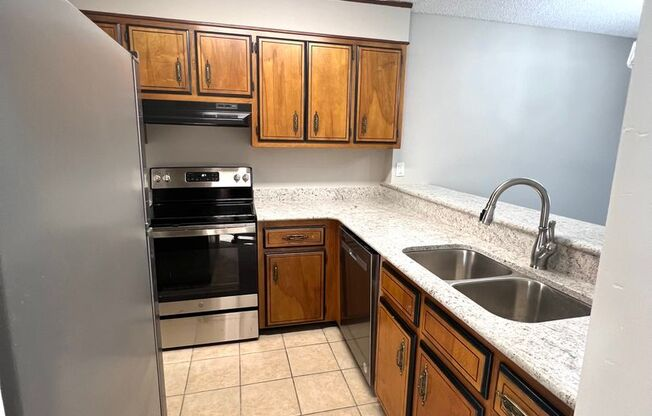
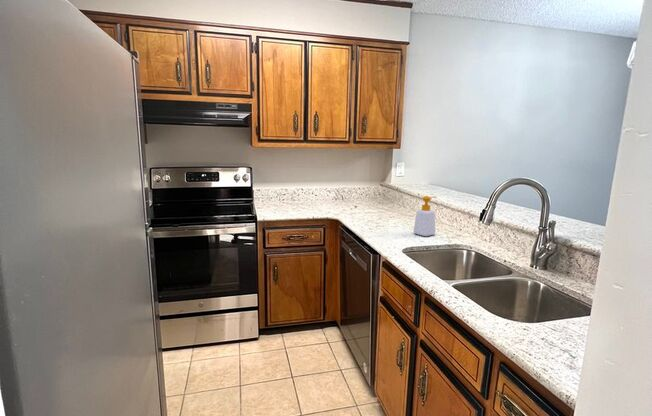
+ soap bottle [412,195,438,237]
